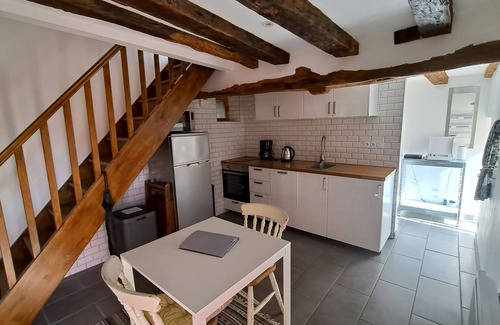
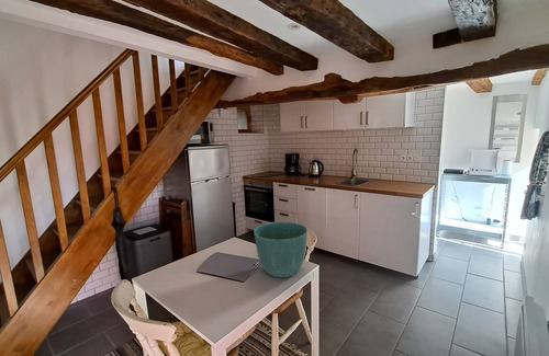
+ flower pot [253,221,309,278]
